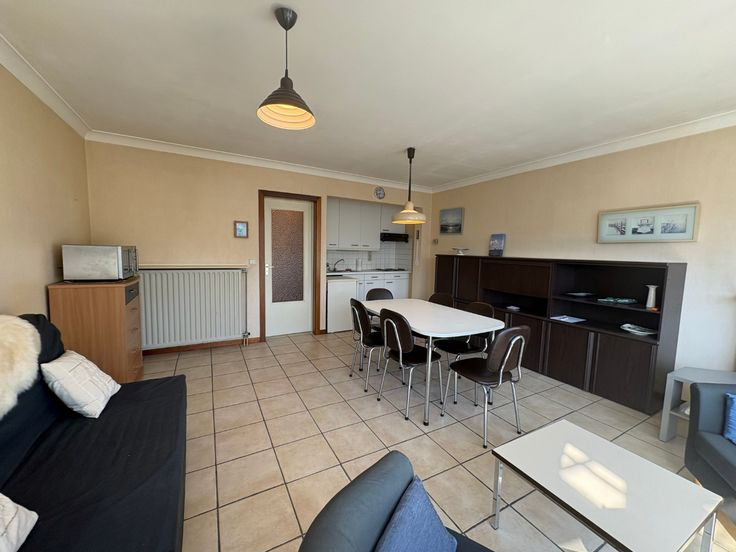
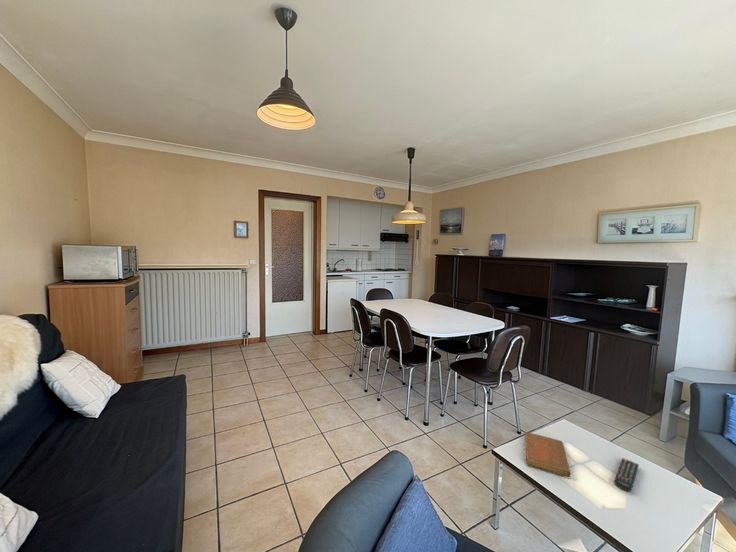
+ notebook [524,431,572,478]
+ remote control [613,457,640,493]
